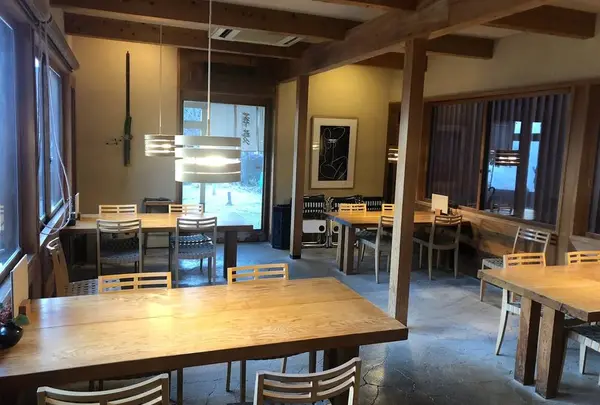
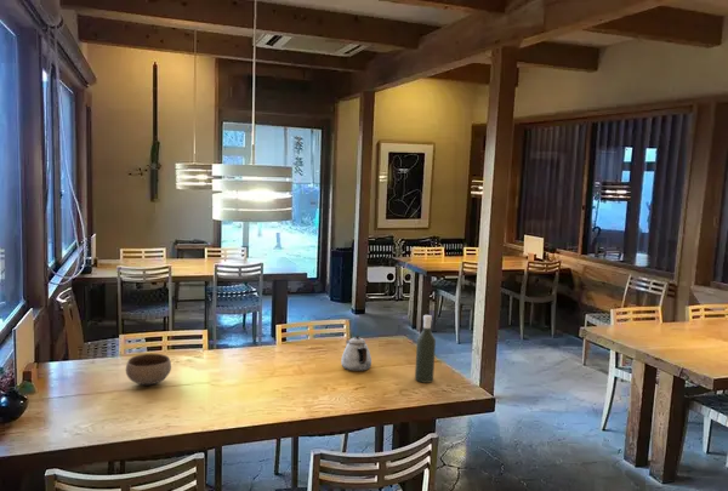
+ bowl [125,353,172,386]
+ teapot [340,335,372,372]
+ bottle [414,314,437,384]
